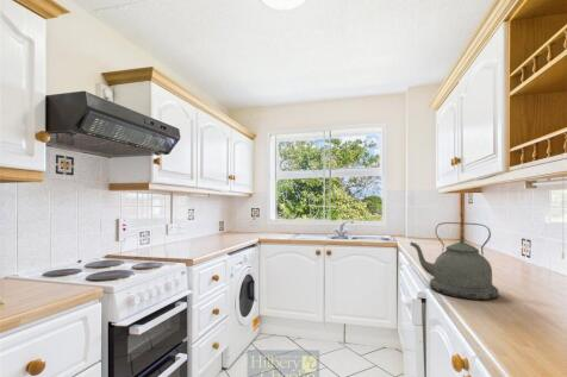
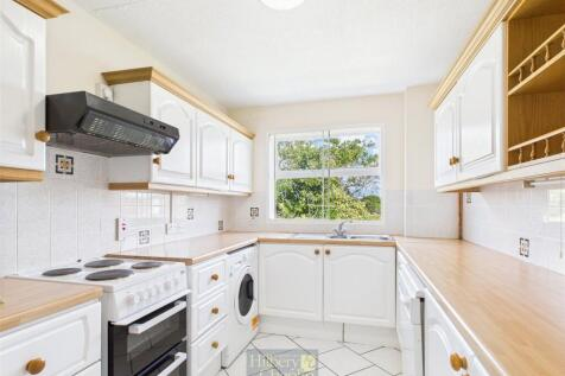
- kettle [409,221,499,301]
